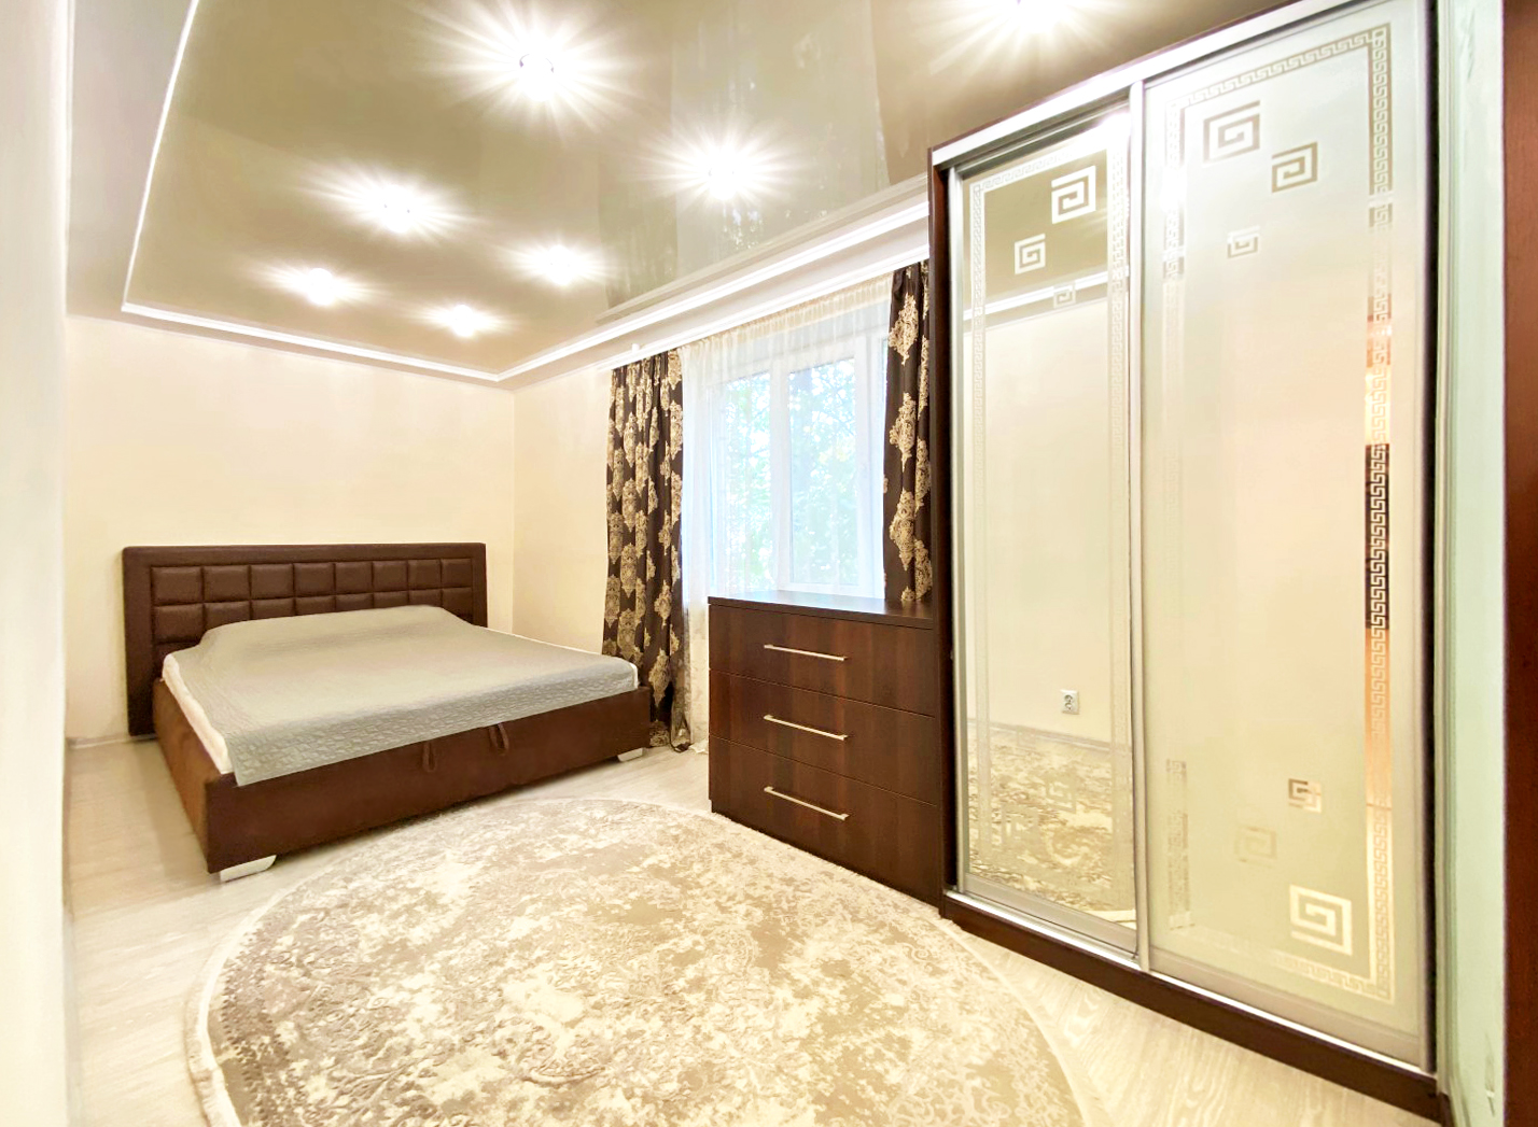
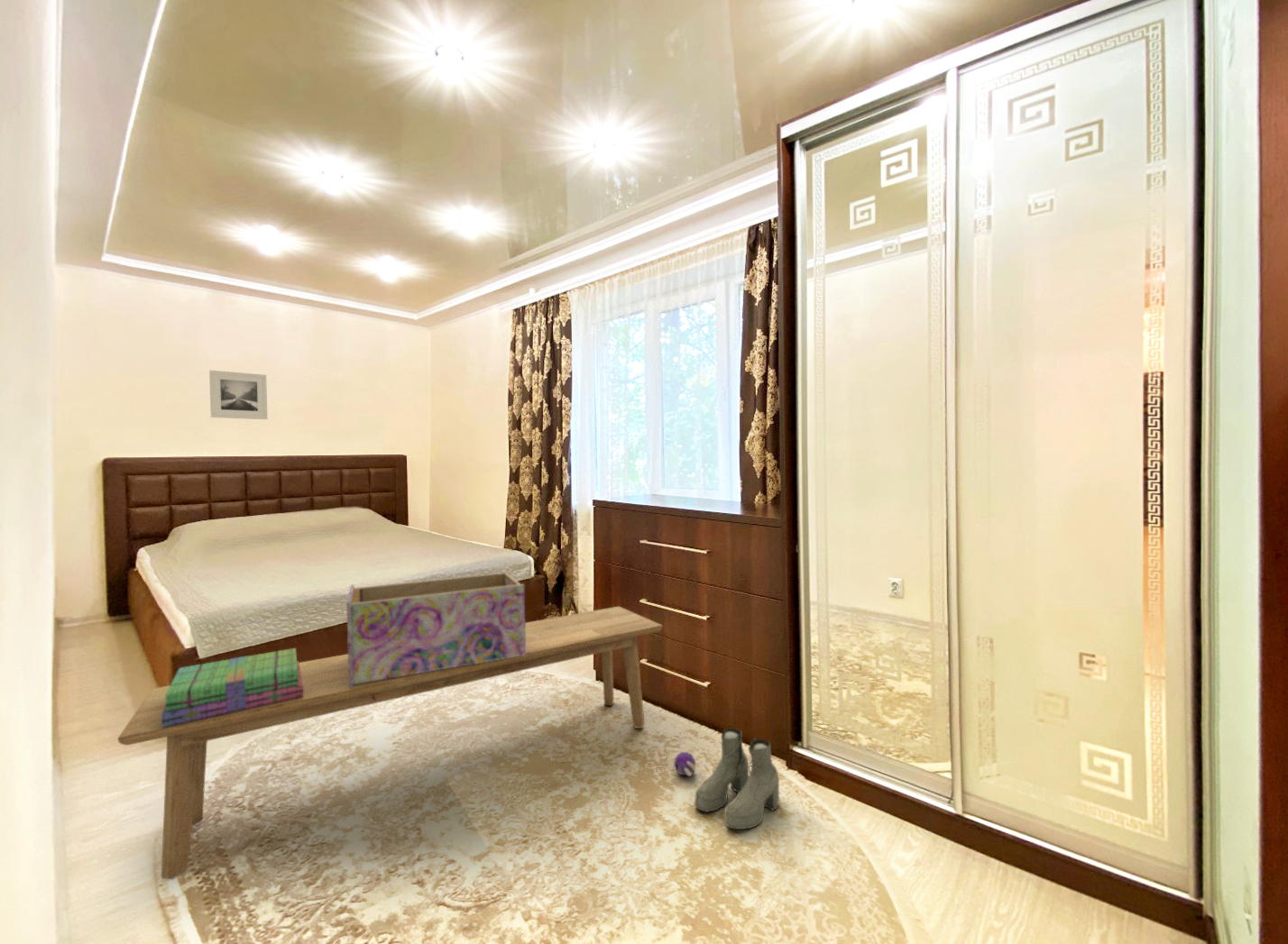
+ stack of books [161,647,303,727]
+ decorative box [345,572,526,688]
+ ball [673,751,696,777]
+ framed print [208,370,269,420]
+ bench [117,606,664,880]
+ boots [694,728,780,830]
